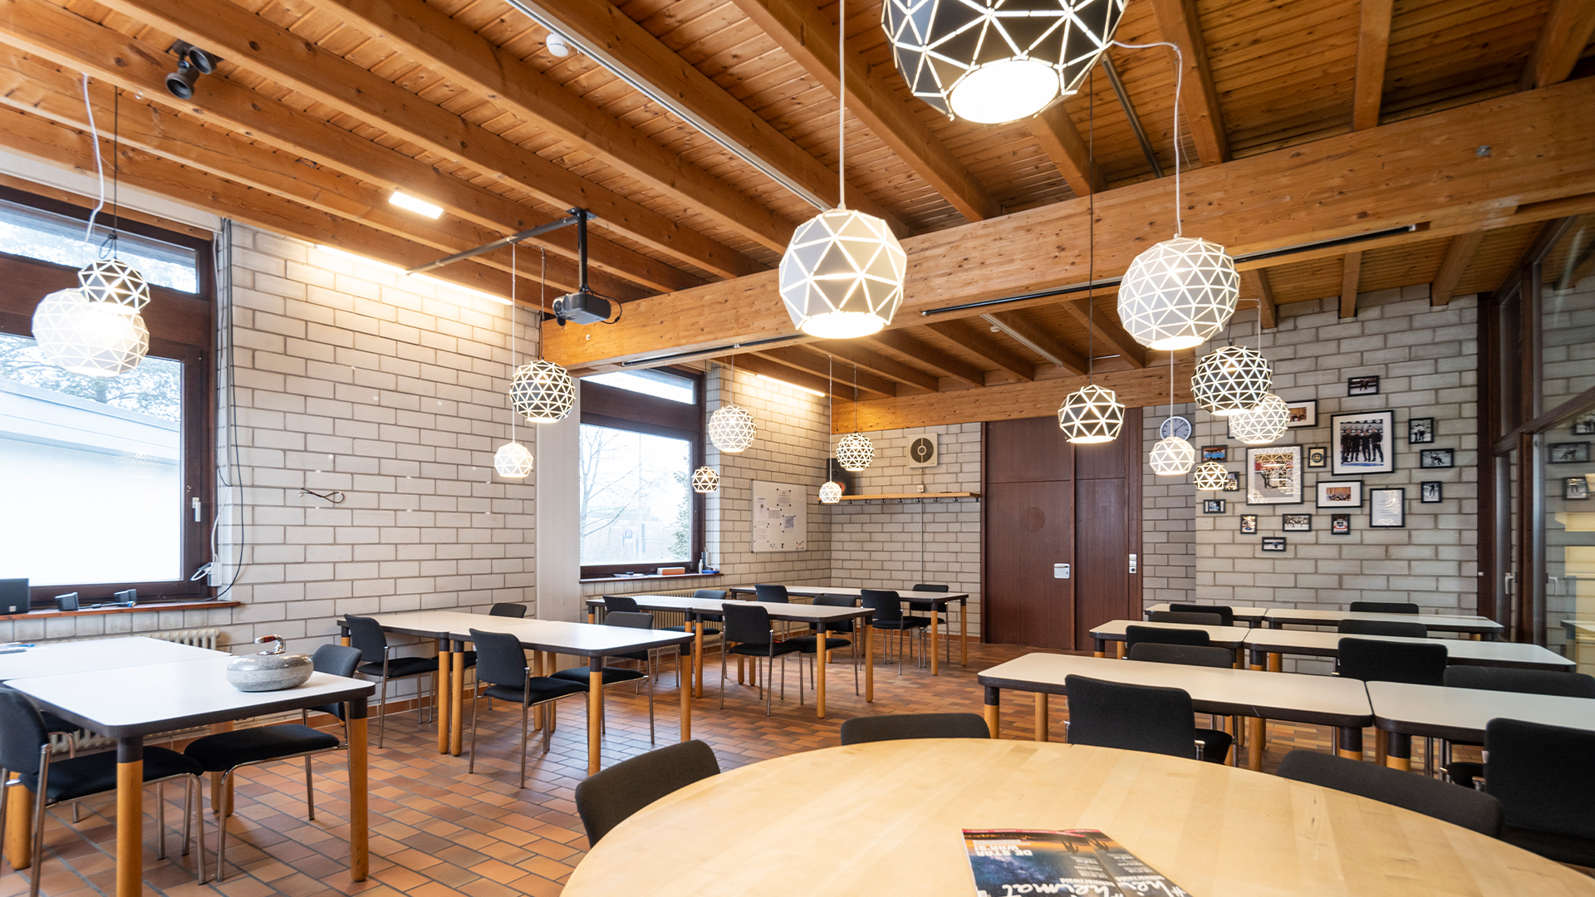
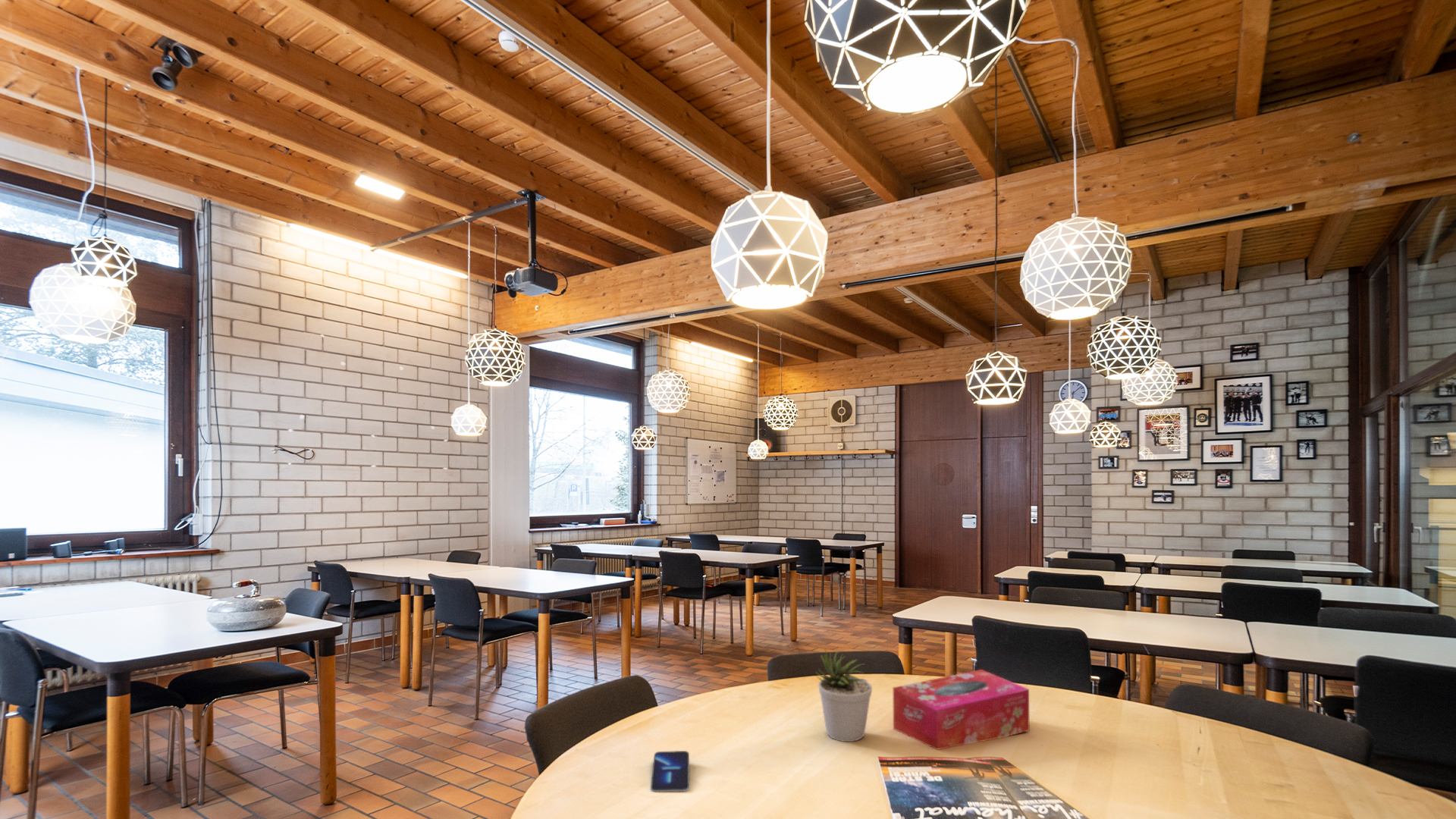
+ potted plant [814,647,873,742]
+ smartphone [650,750,690,792]
+ tissue box [893,669,1031,751]
